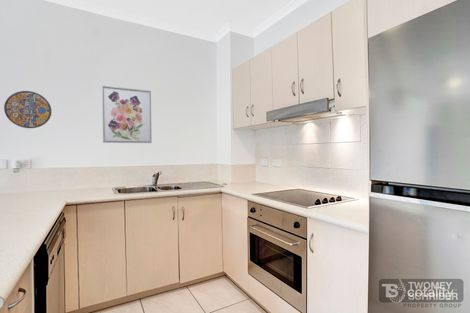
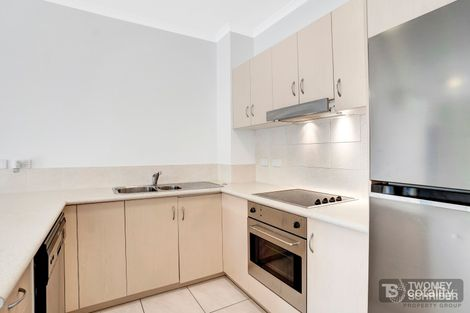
- wall art [101,85,153,144]
- manhole cover [3,90,52,129]
